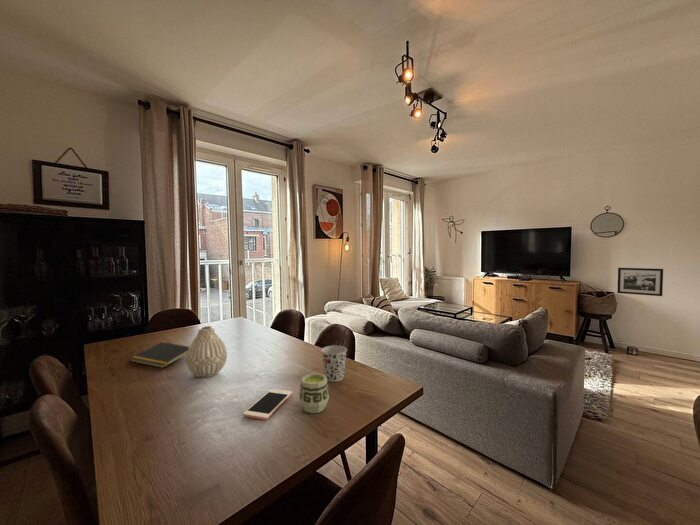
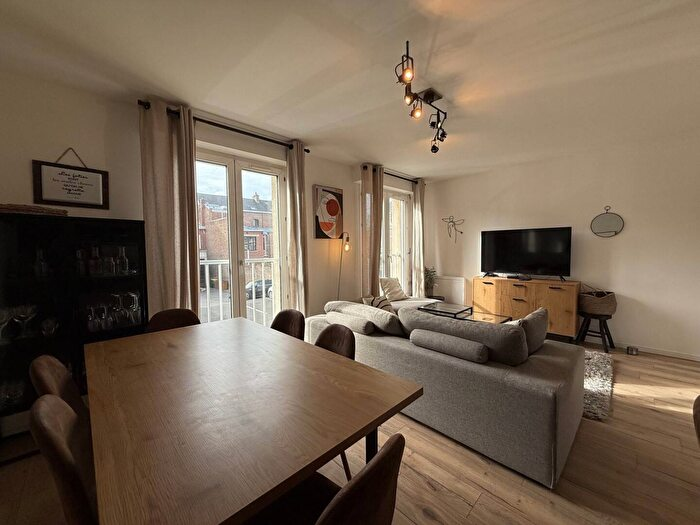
- cup [298,372,330,414]
- cell phone [242,388,293,421]
- notepad [129,341,189,369]
- cup [320,344,348,383]
- picture frame [616,267,664,297]
- vase [185,325,228,378]
